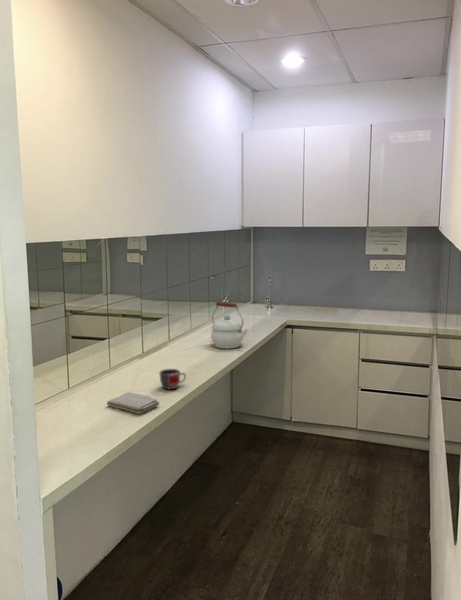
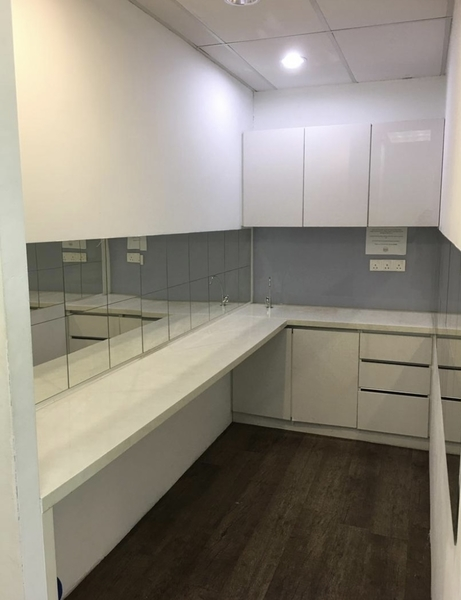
- mug [158,368,187,390]
- washcloth [106,391,160,415]
- kettle [210,300,249,349]
